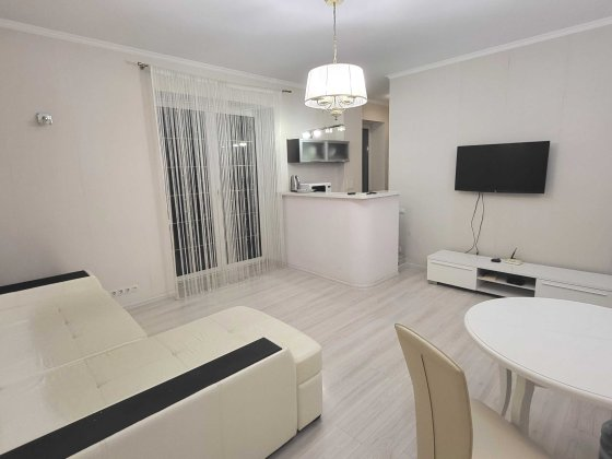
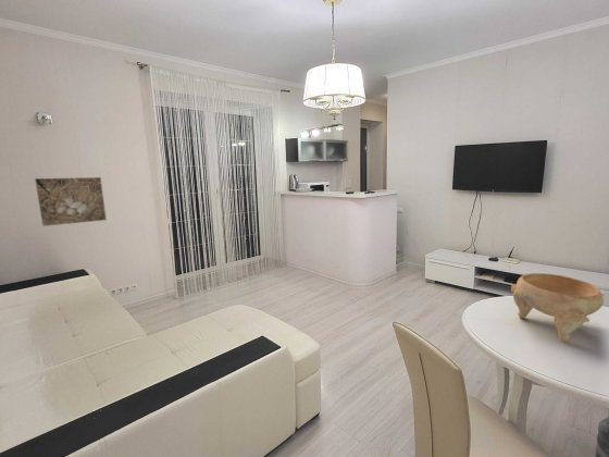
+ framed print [34,176,108,227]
+ decorative bowl [510,272,605,343]
